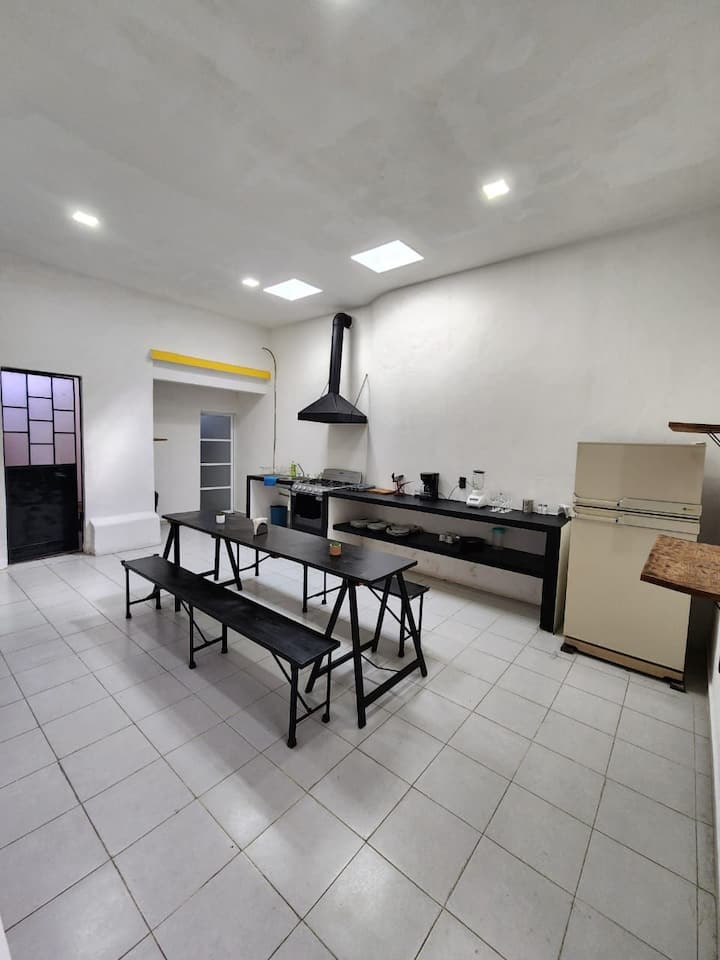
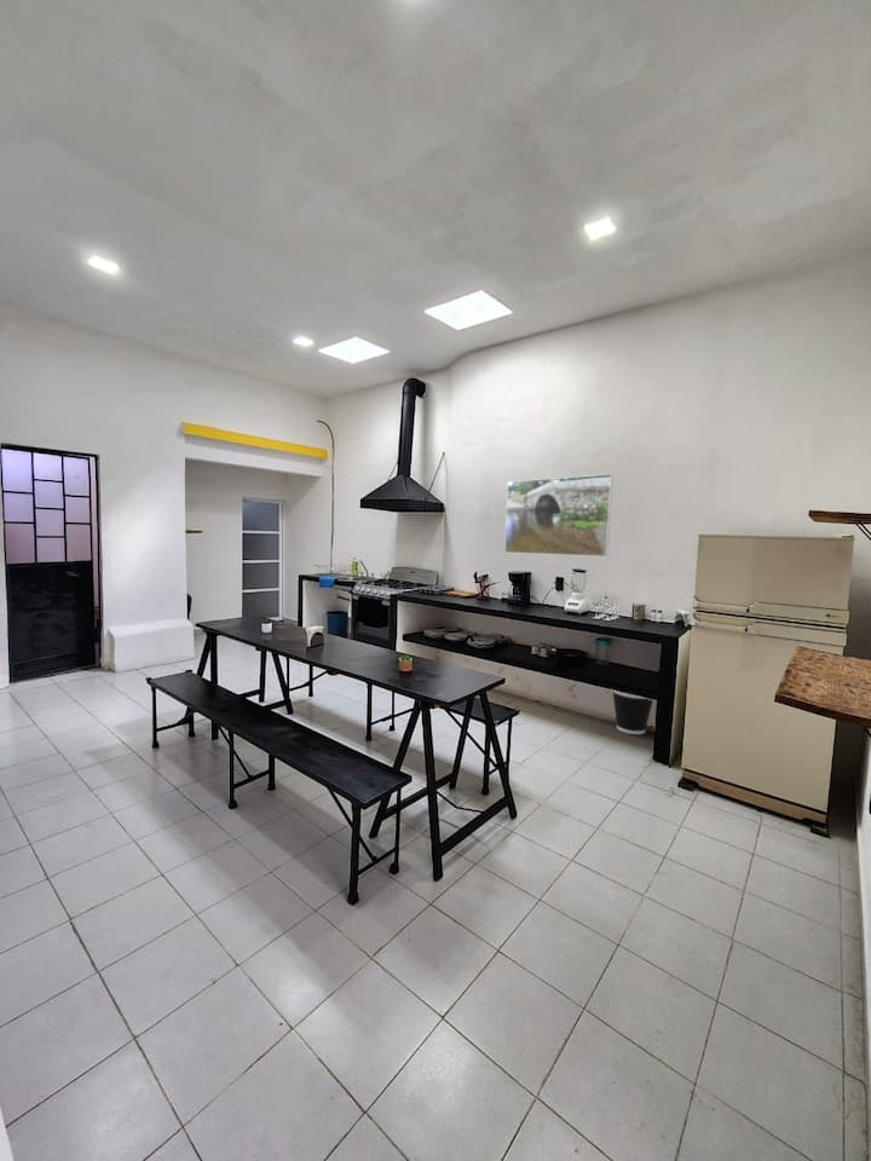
+ wastebasket [612,689,653,735]
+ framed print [503,473,613,558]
